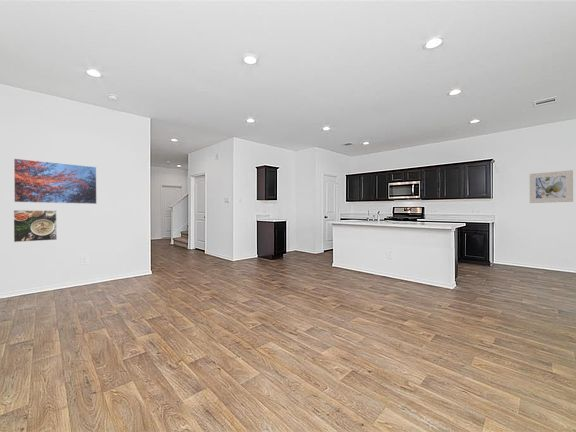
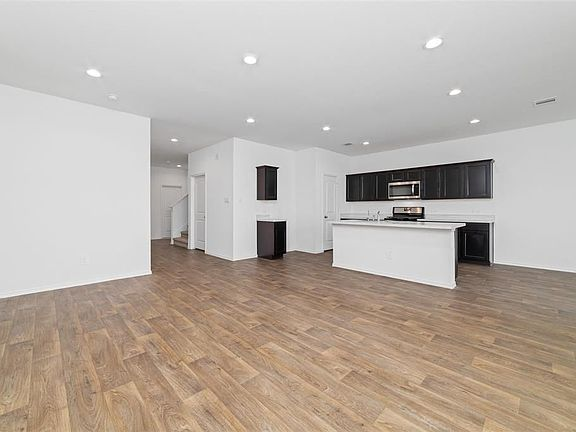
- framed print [13,209,58,243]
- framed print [529,169,574,204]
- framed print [13,157,98,205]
